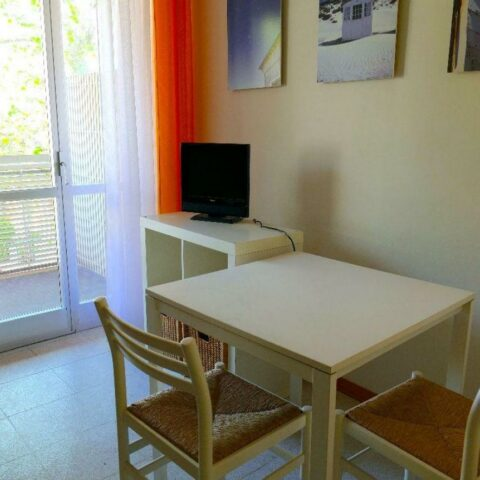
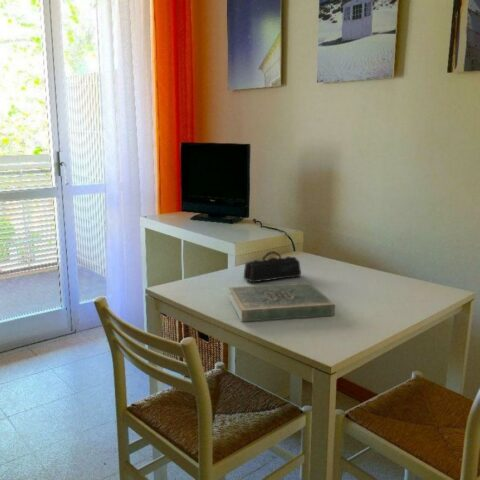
+ book [227,282,336,323]
+ pencil case [243,250,302,283]
